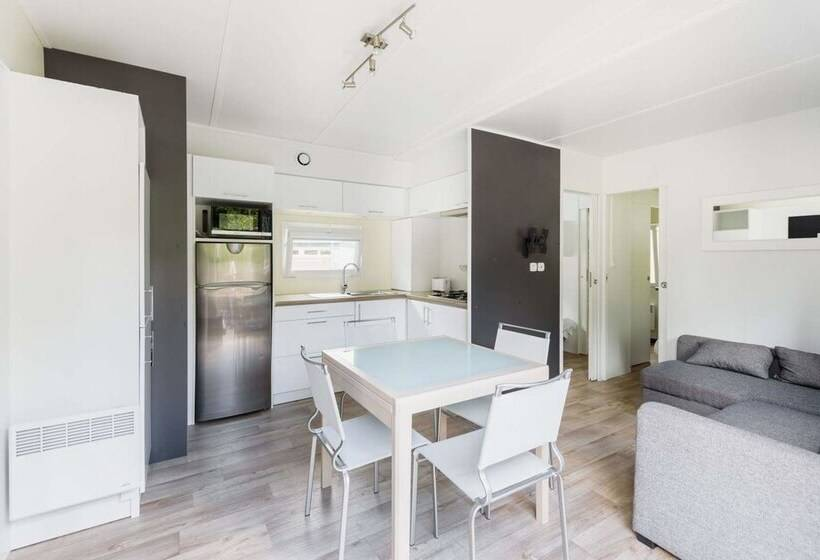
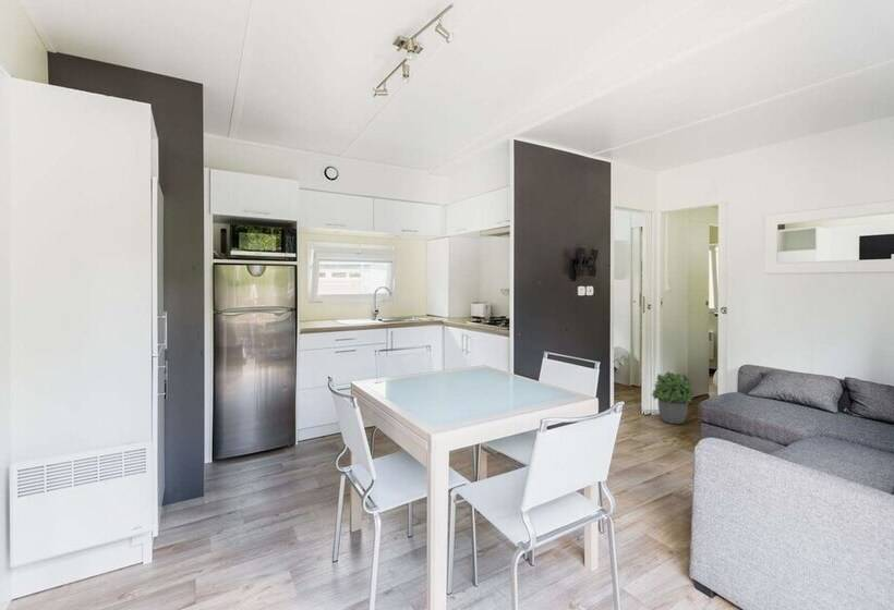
+ potted plant [651,370,696,425]
